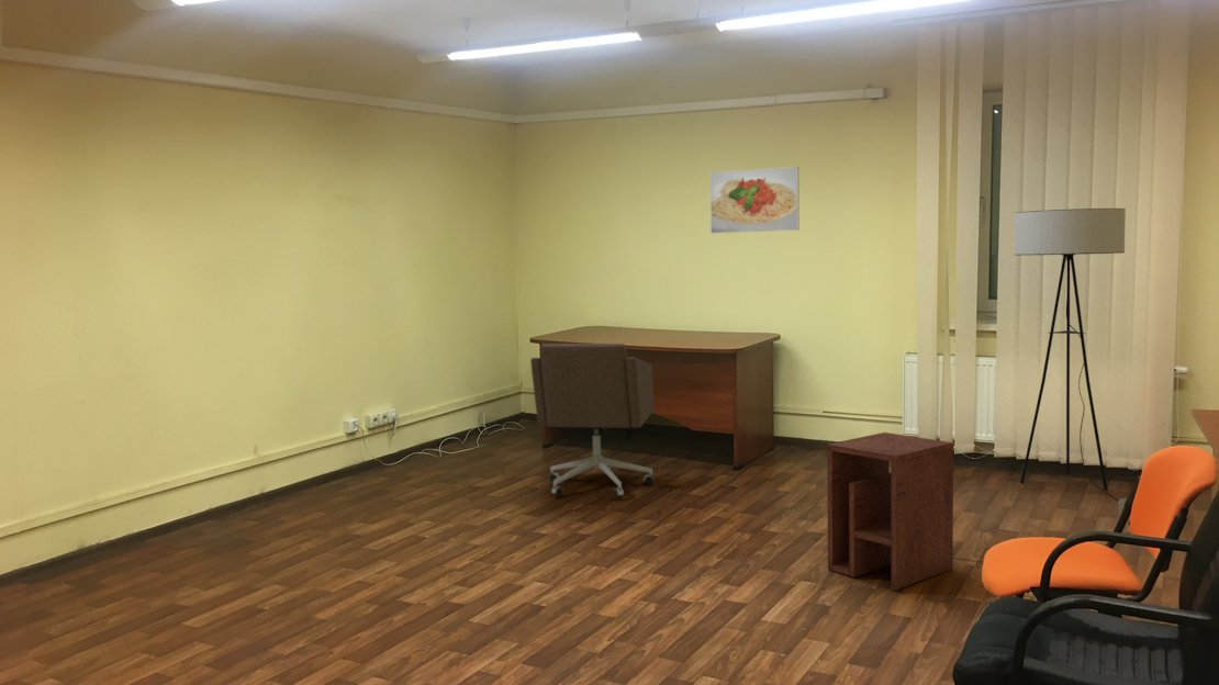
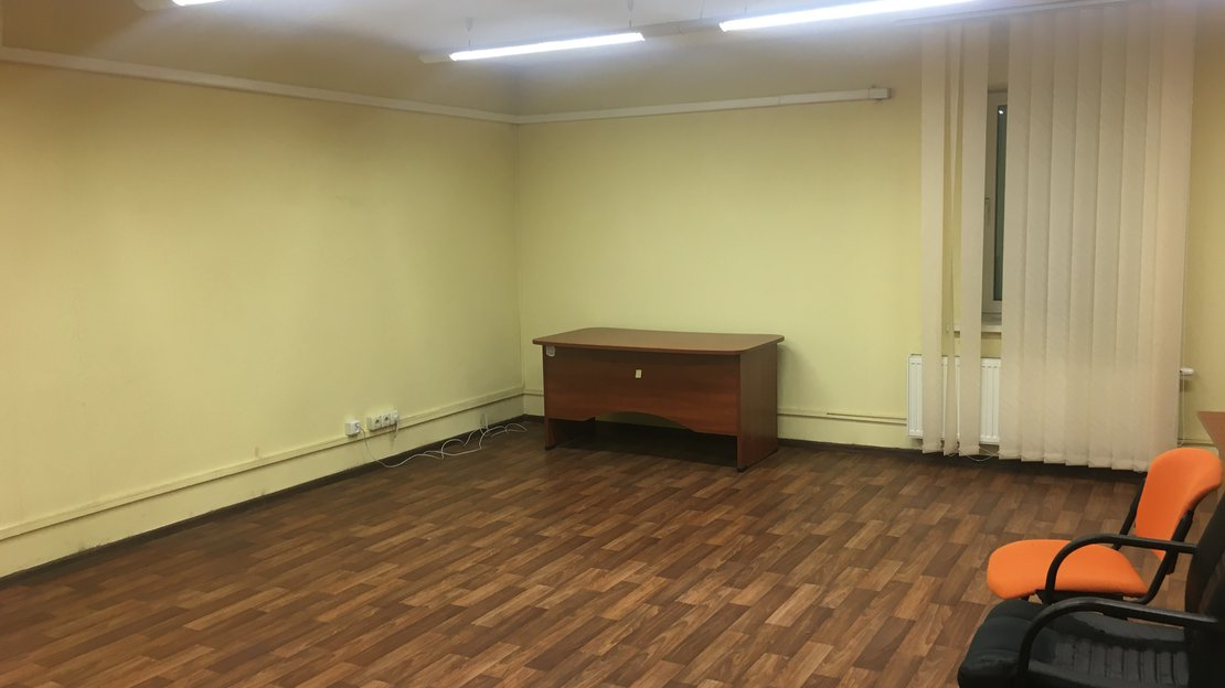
- floor lamp [1014,207,1128,516]
- office chair [529,343,655,499]
- side table [826,431,954,591]
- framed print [708,166,801,235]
